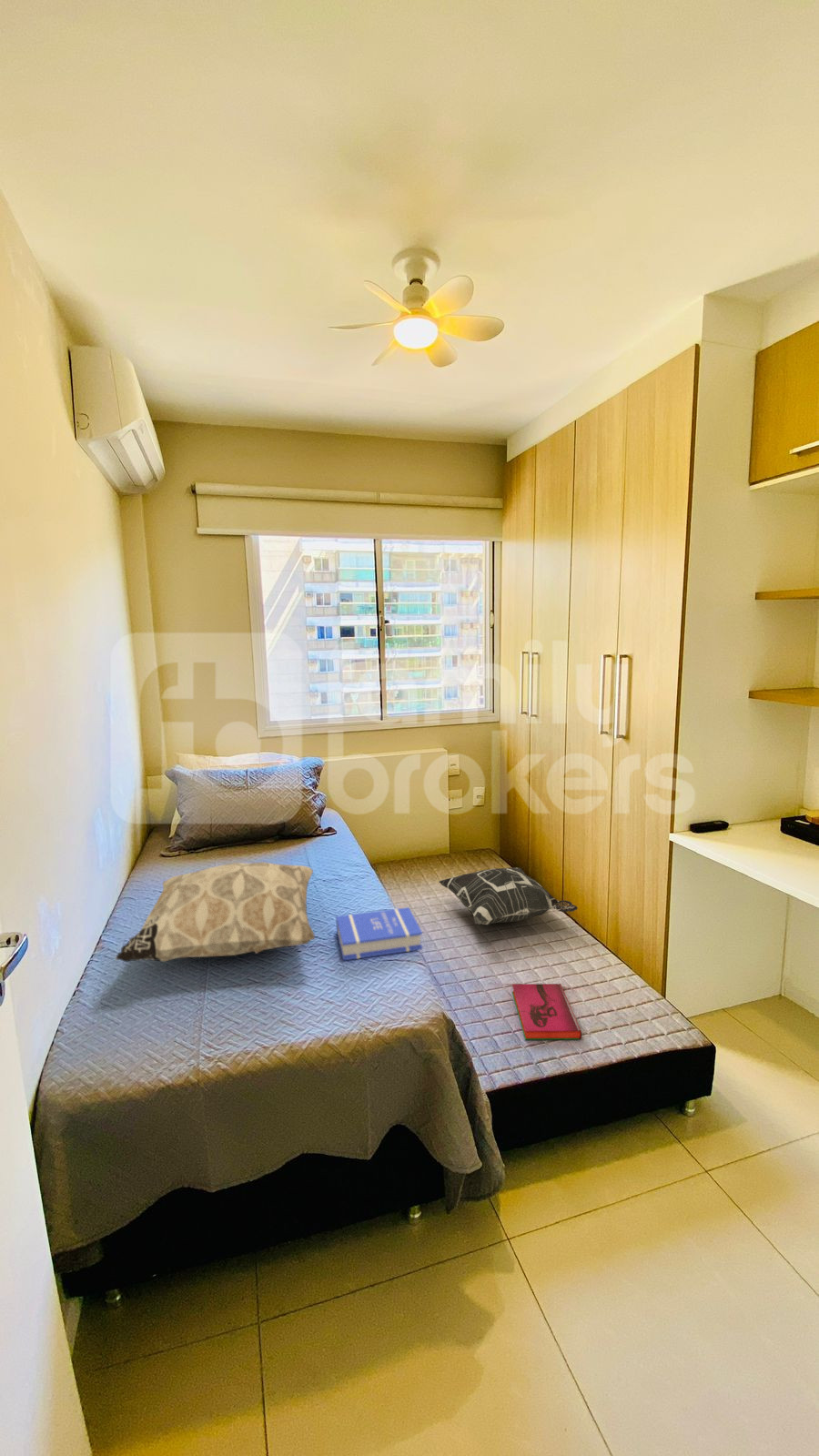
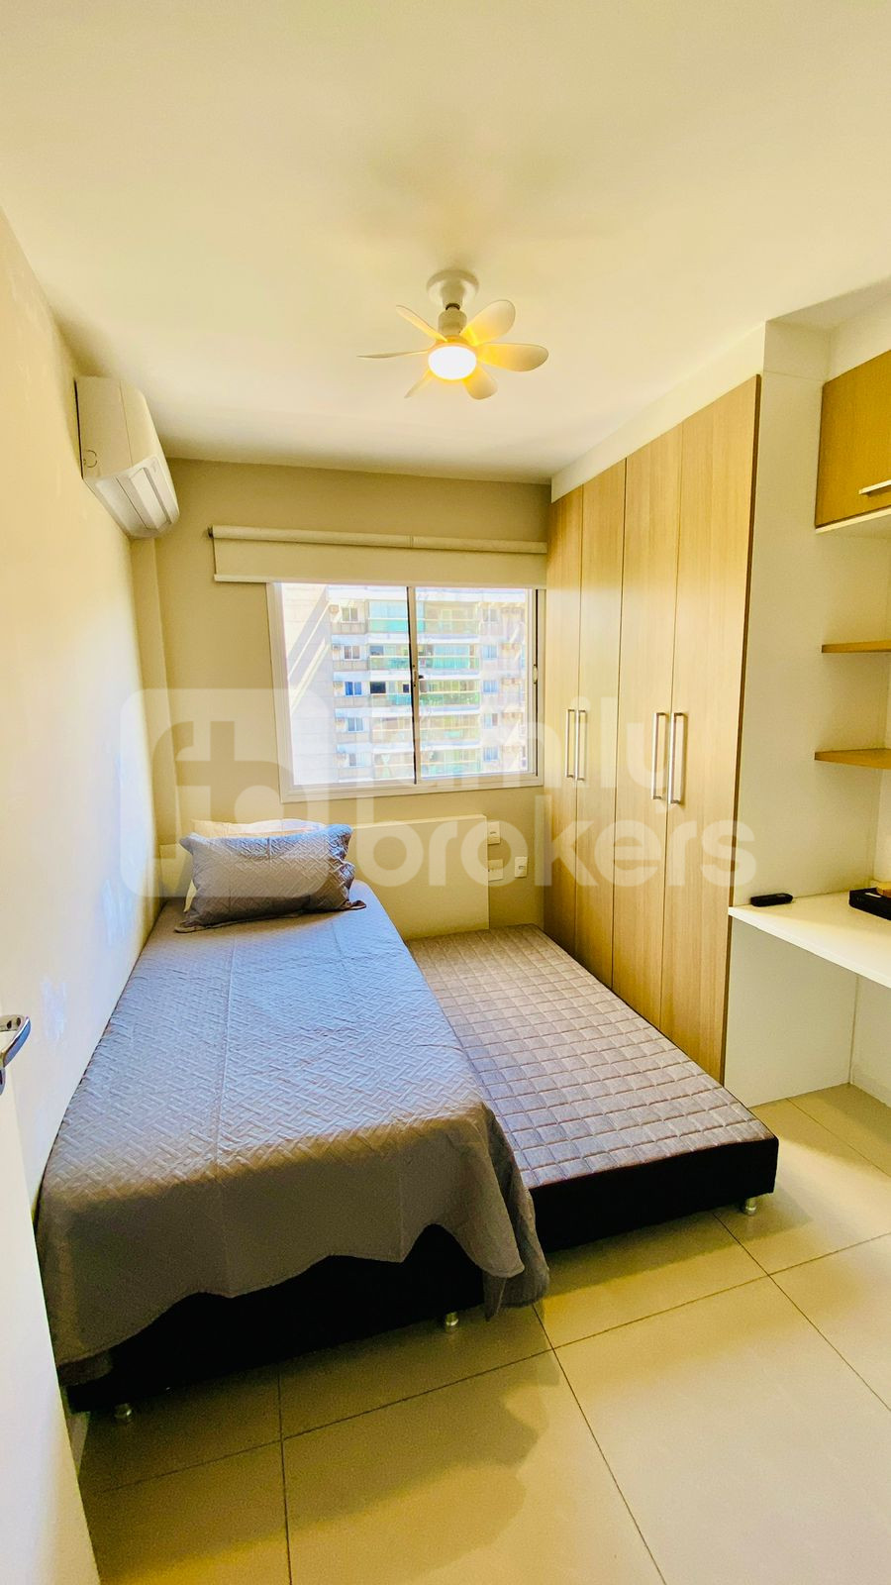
- decorative pillow [115,861,316,963]
- decorative pillow [438,866,579,925]
- book [335,906,423,962]
- hardback book [511,983,582,1040]
